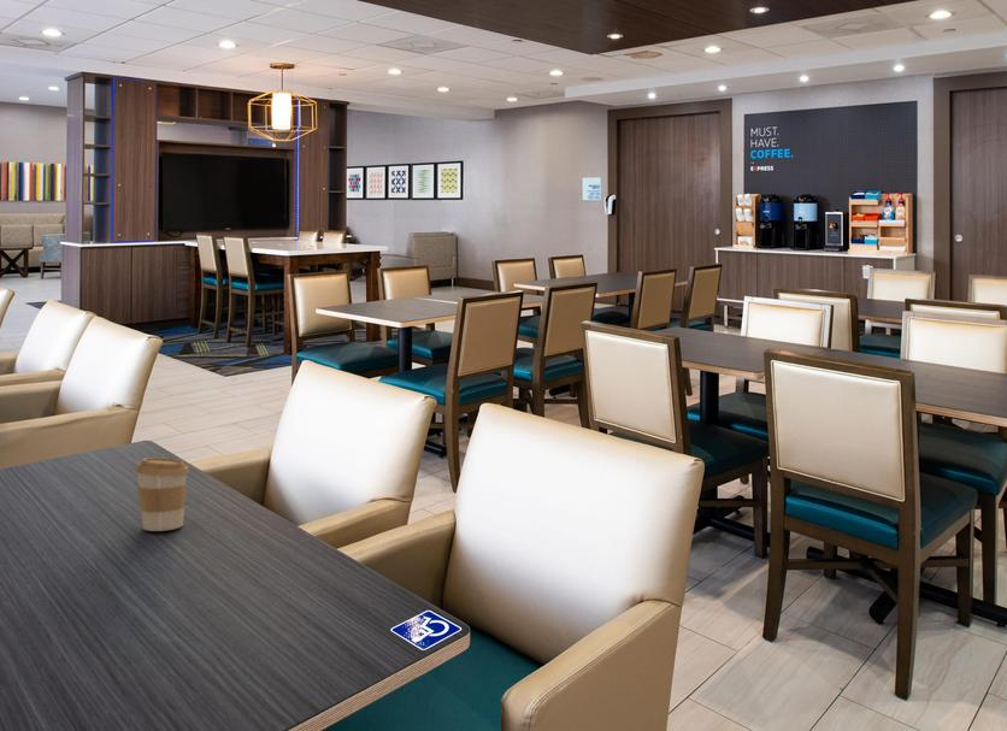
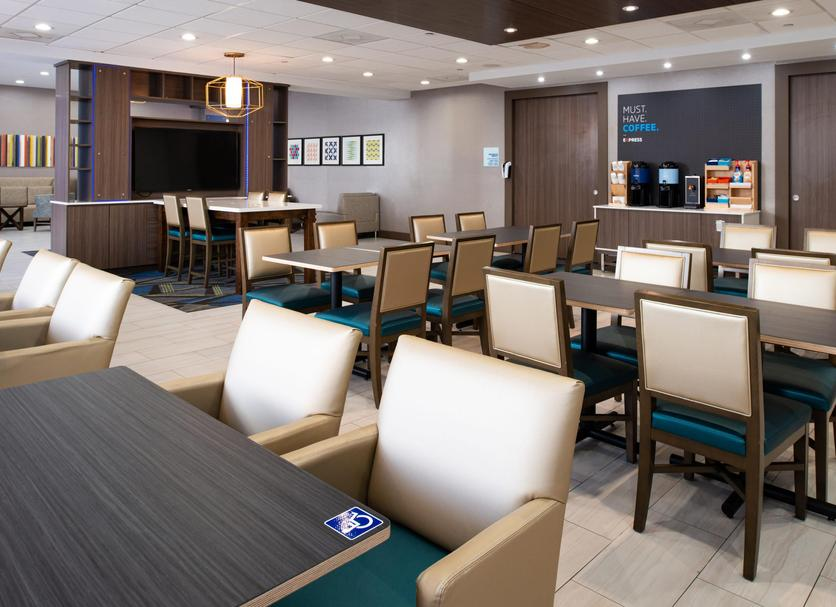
- coffee cup [134,456,190,532]
